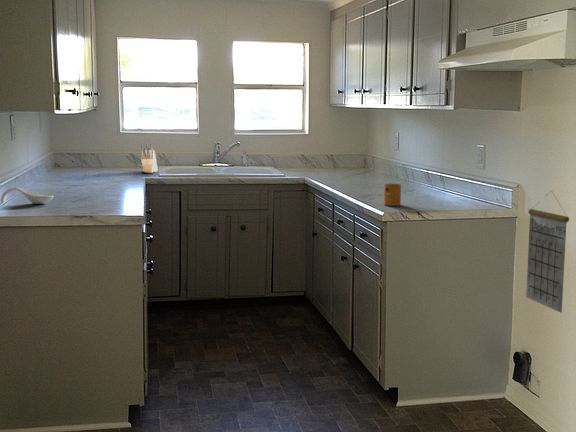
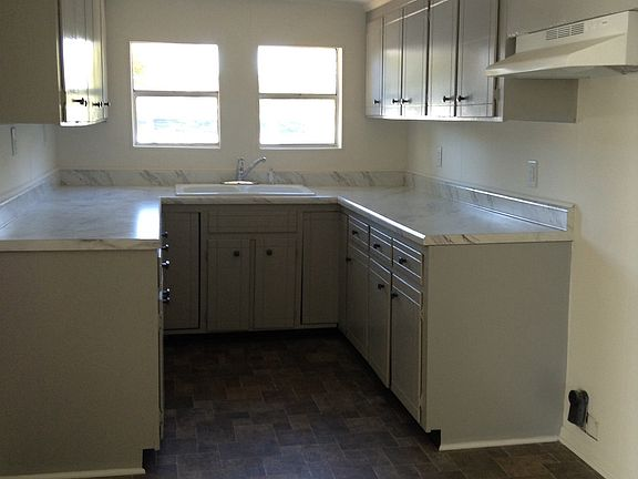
- knife block [140,142,159,173]
- calendar [525,189,570,314]
- spoon rest [0,187,54,205]
- mug [383,183,402,207]
